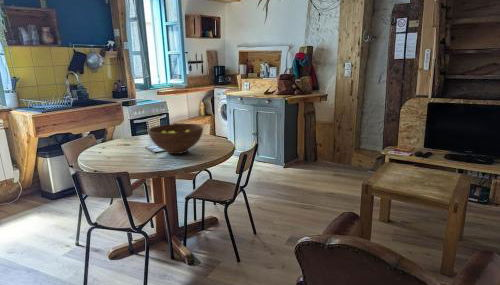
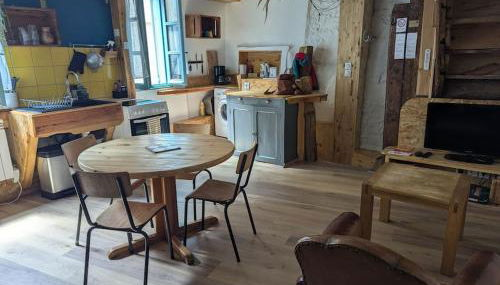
- fruit bowl [147,123,204,155]
